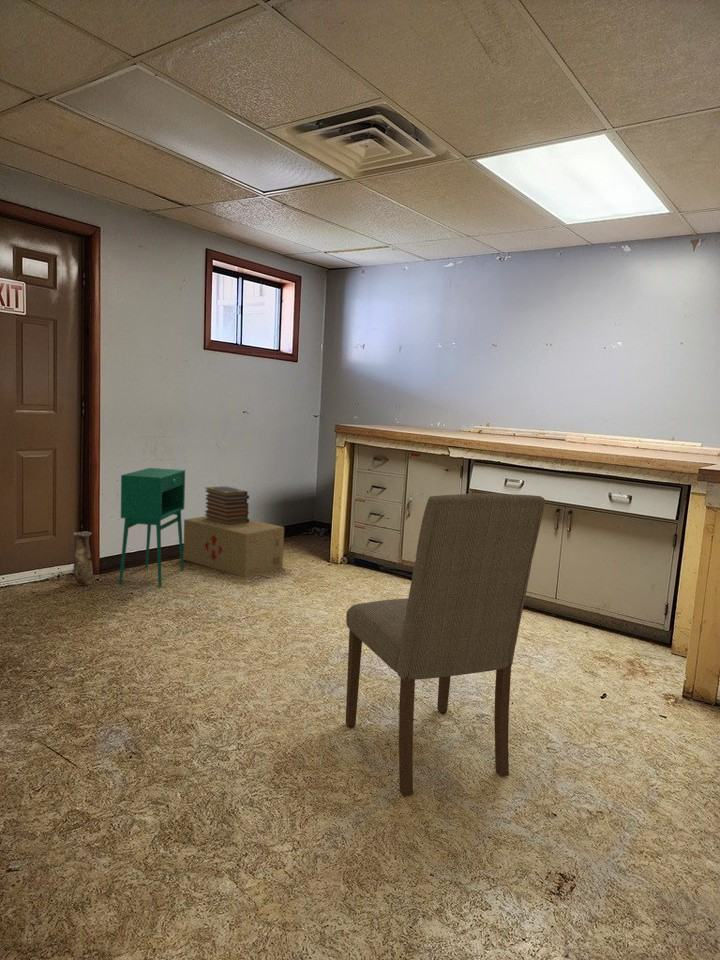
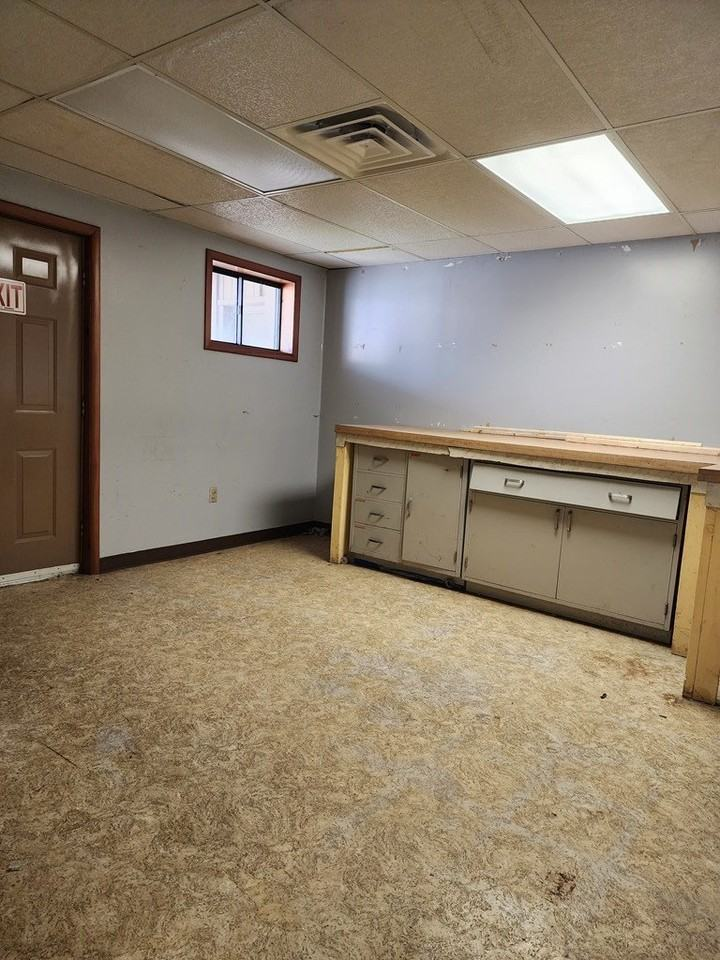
- dining chair [345,493,546,797]
- book stack [203,485,250,525]
- cardboard box [183,515,285,578]
- vase [72,531,94,586]
- storage cabinet [118,467,186,588]
